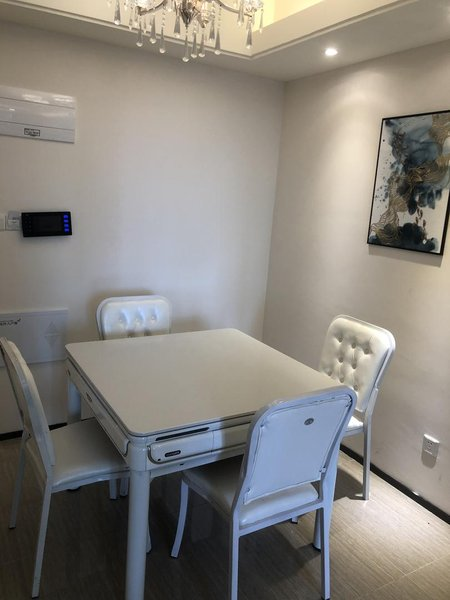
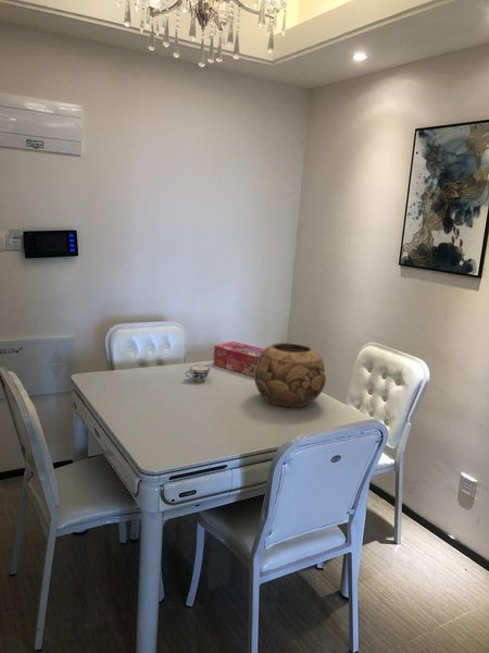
+ tissue box [212,341,265,378]
+ decorative bowl [253,342,327,409]
+ chinaware [185,364,211,383]
